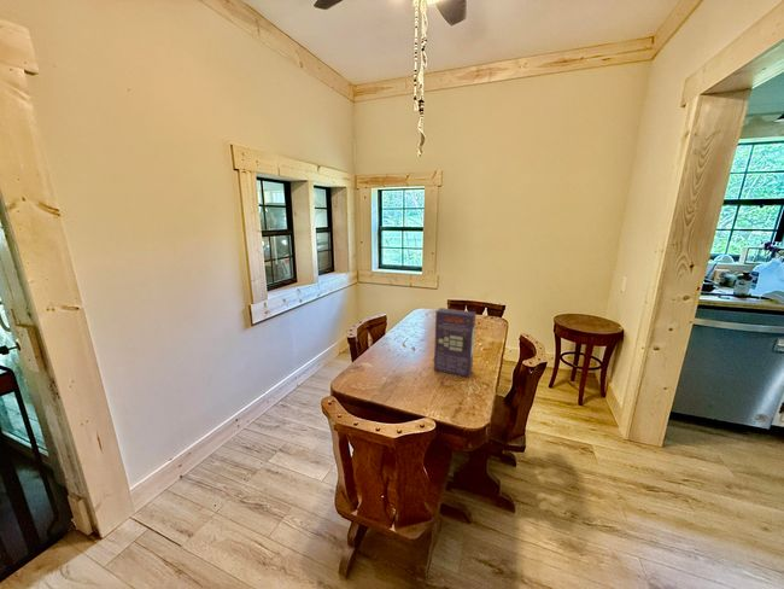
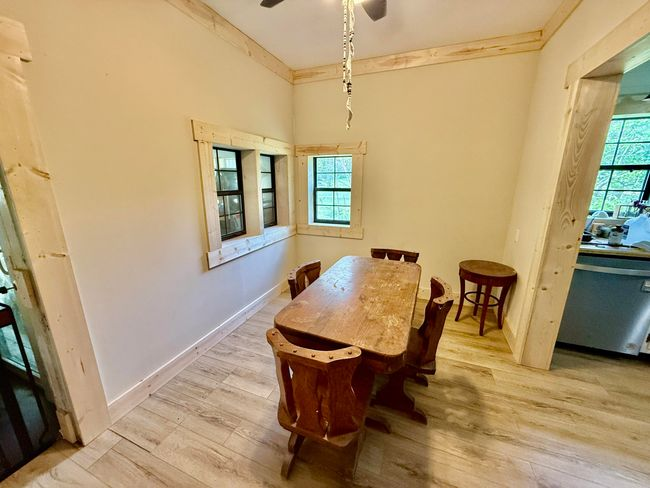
- cereal box [433,307,478,378]
